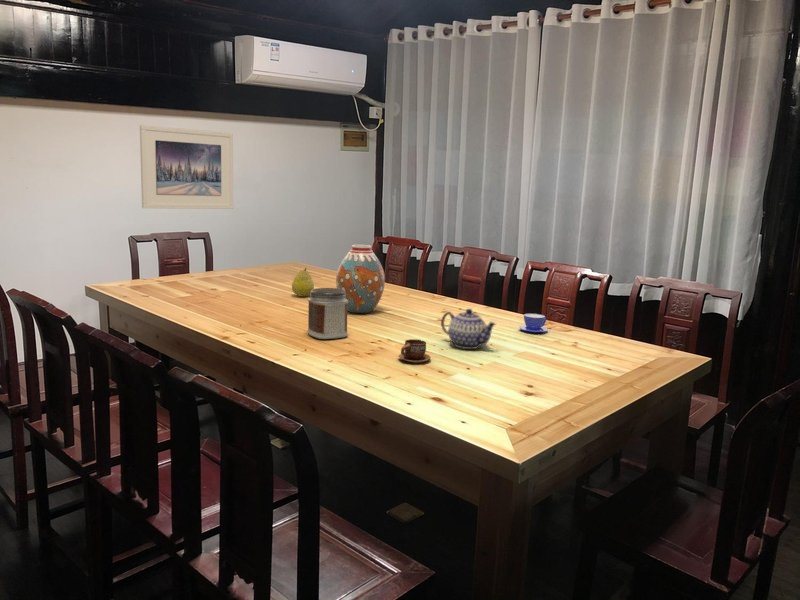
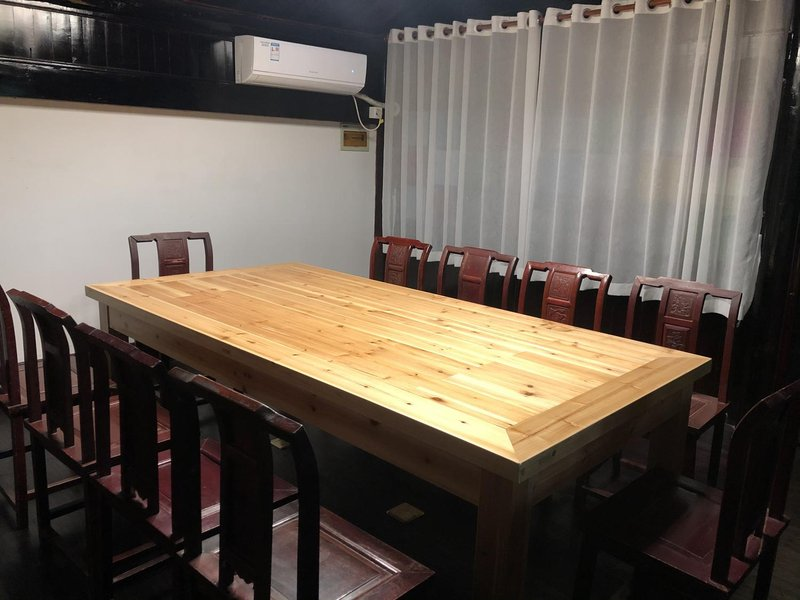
- jar [307,287,349,340]
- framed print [139,124,234,210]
- cup [397,338,432,364]
- fruit [291,267,315,297]
- teacup [519,313,549,333]
- vase [335,244,386,314]
- teapot [440,308,497,350]
